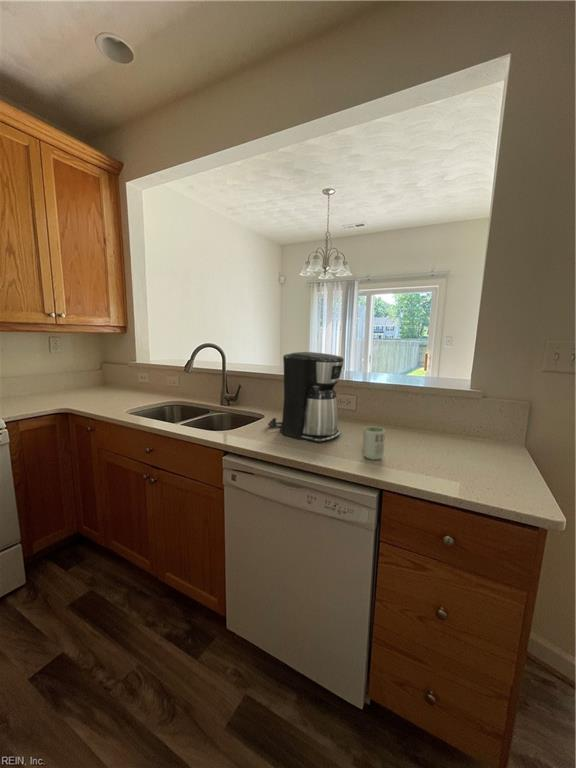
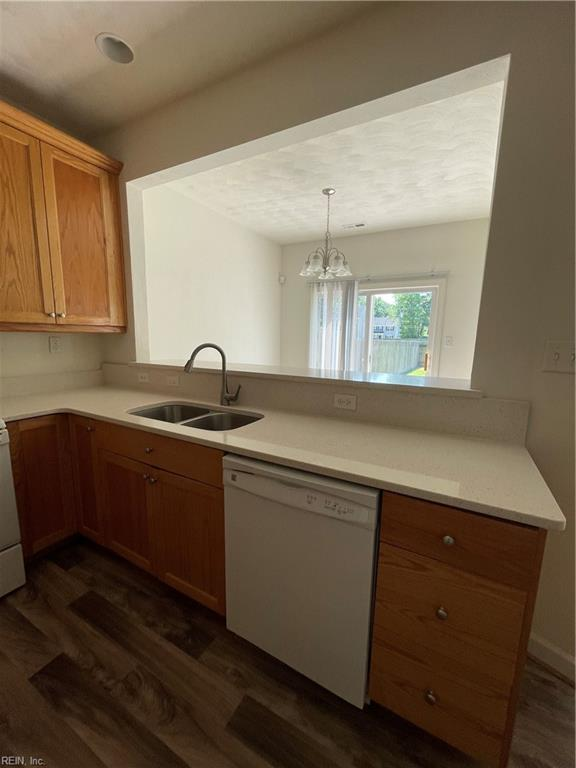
- cup [362,425,386,461]
- coffee maker [267,351,345,444]
